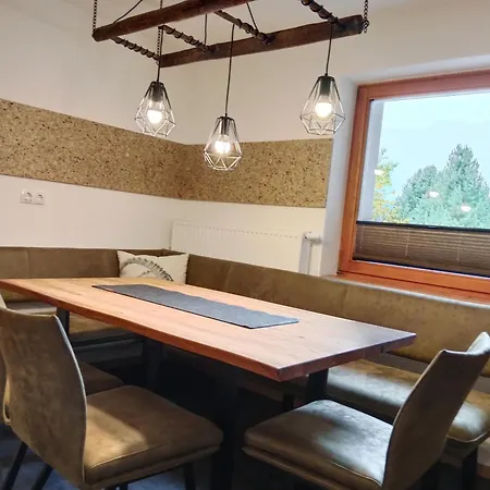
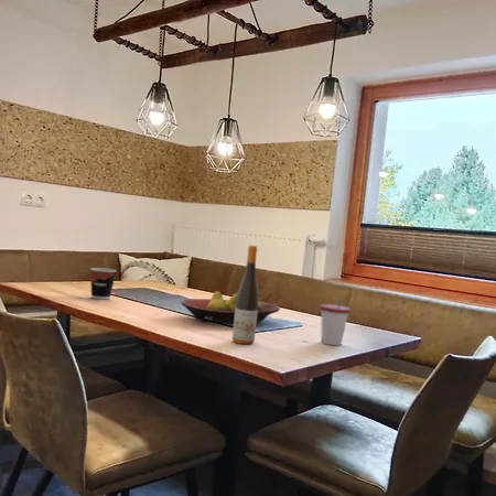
+ cup [89,267,118,301]
+ fruit bowl [181,290,281,324]
+ cup [319,298,352,346]
+ wine bottle [231,245,259,345]
